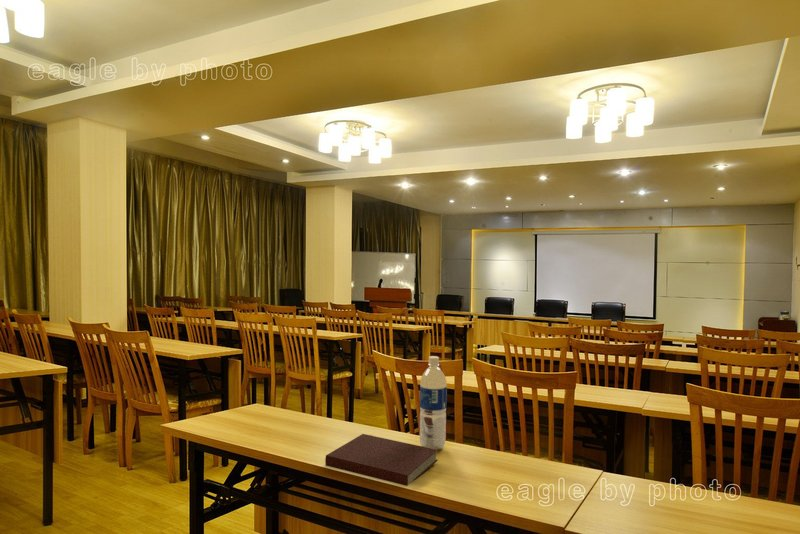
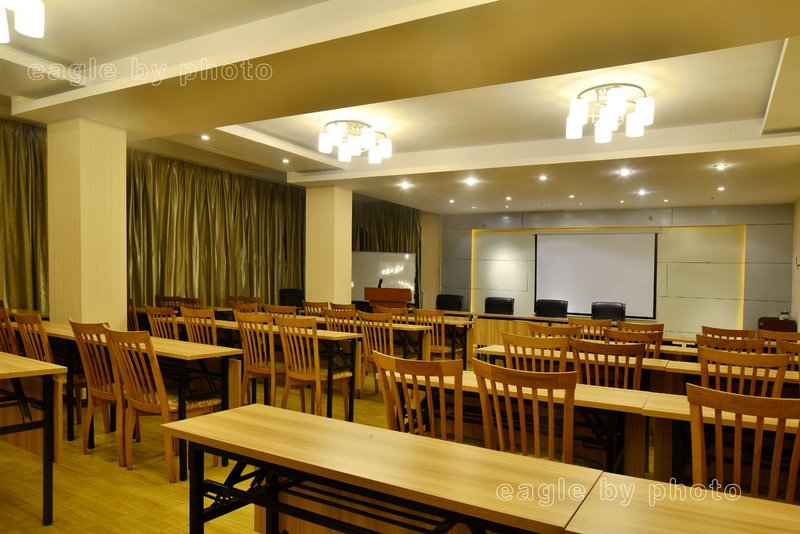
- water bottle [419,355,448,450]
- notebook [324,433,439,487]
